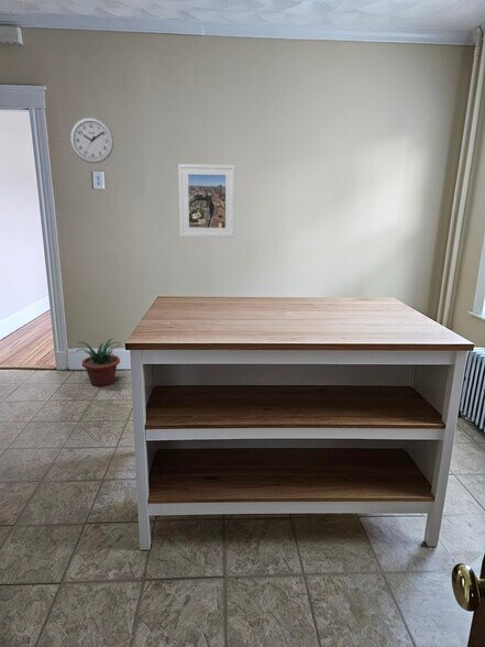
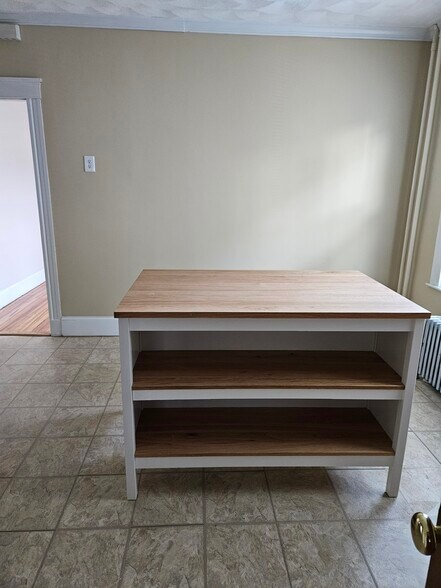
- potted plant [75,338,123,387]
- wall clock [69,117,114,164]
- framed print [177,163,236,239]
